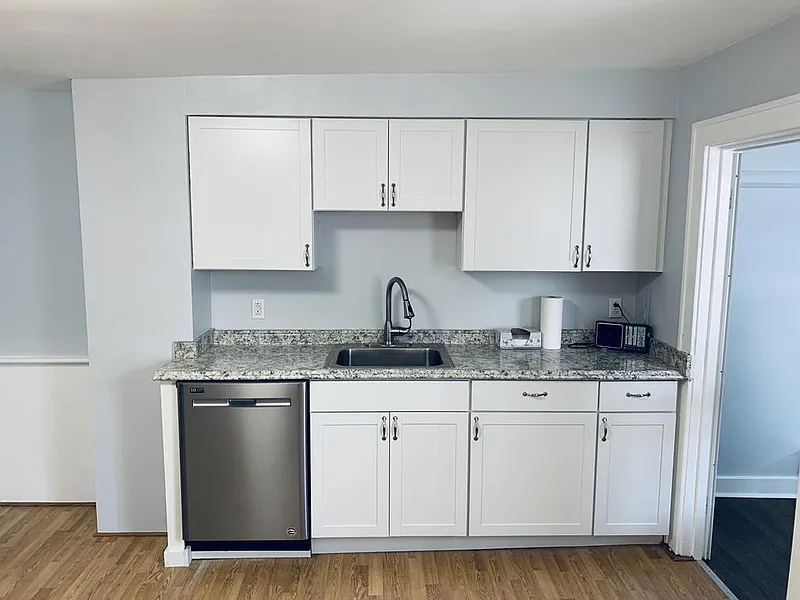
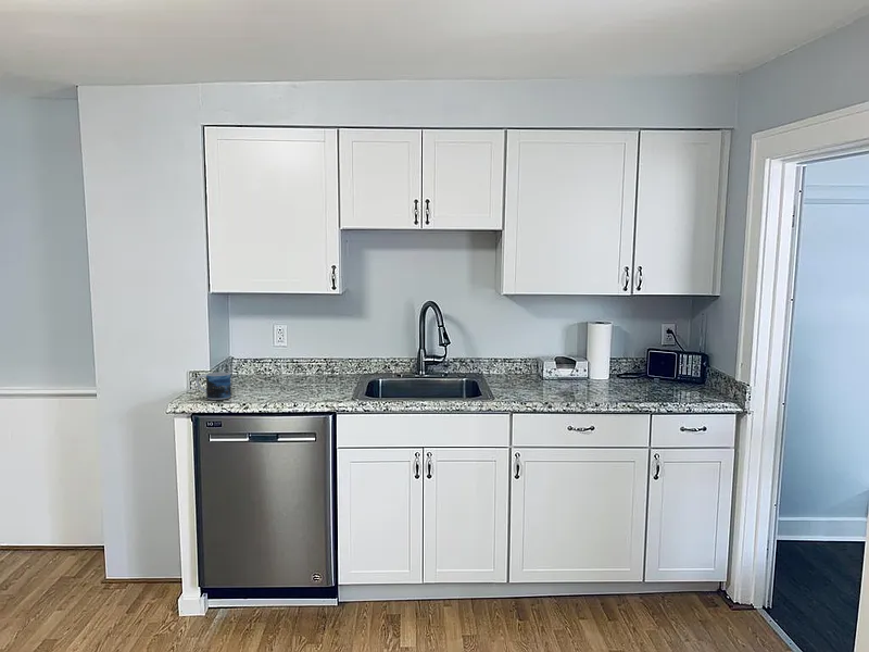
+ mug [196,372,232,401]
